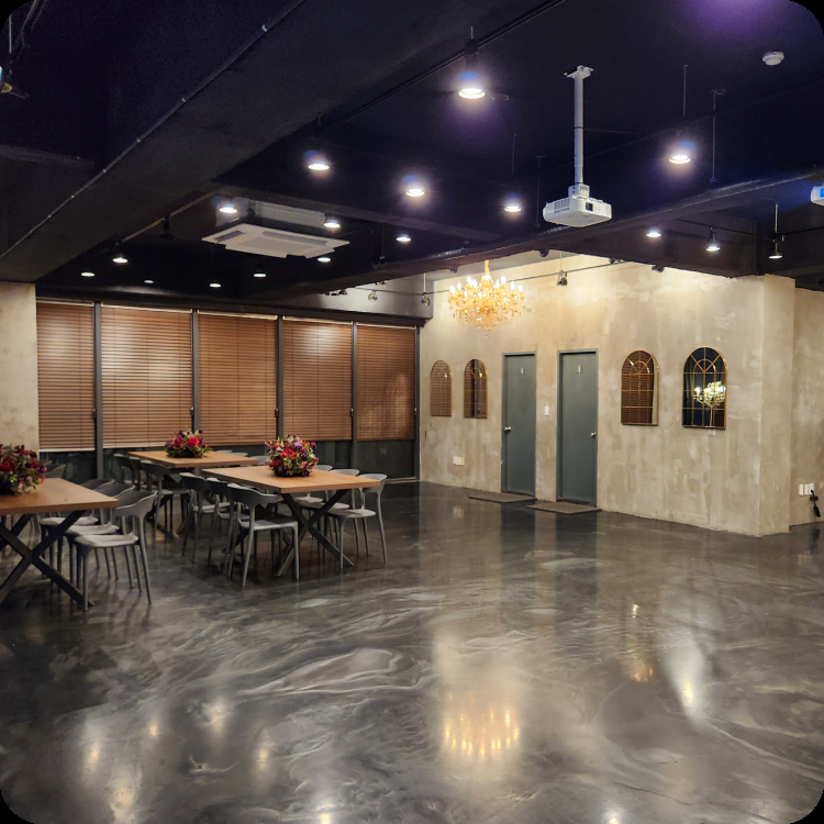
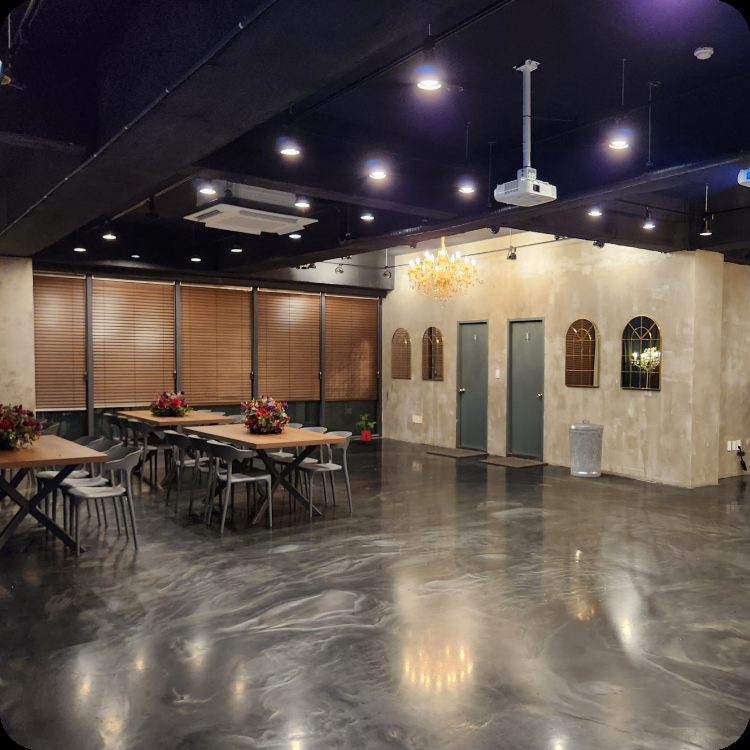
+ house plant [355,413,377,446]
+ trash can [567,419,605,478]
